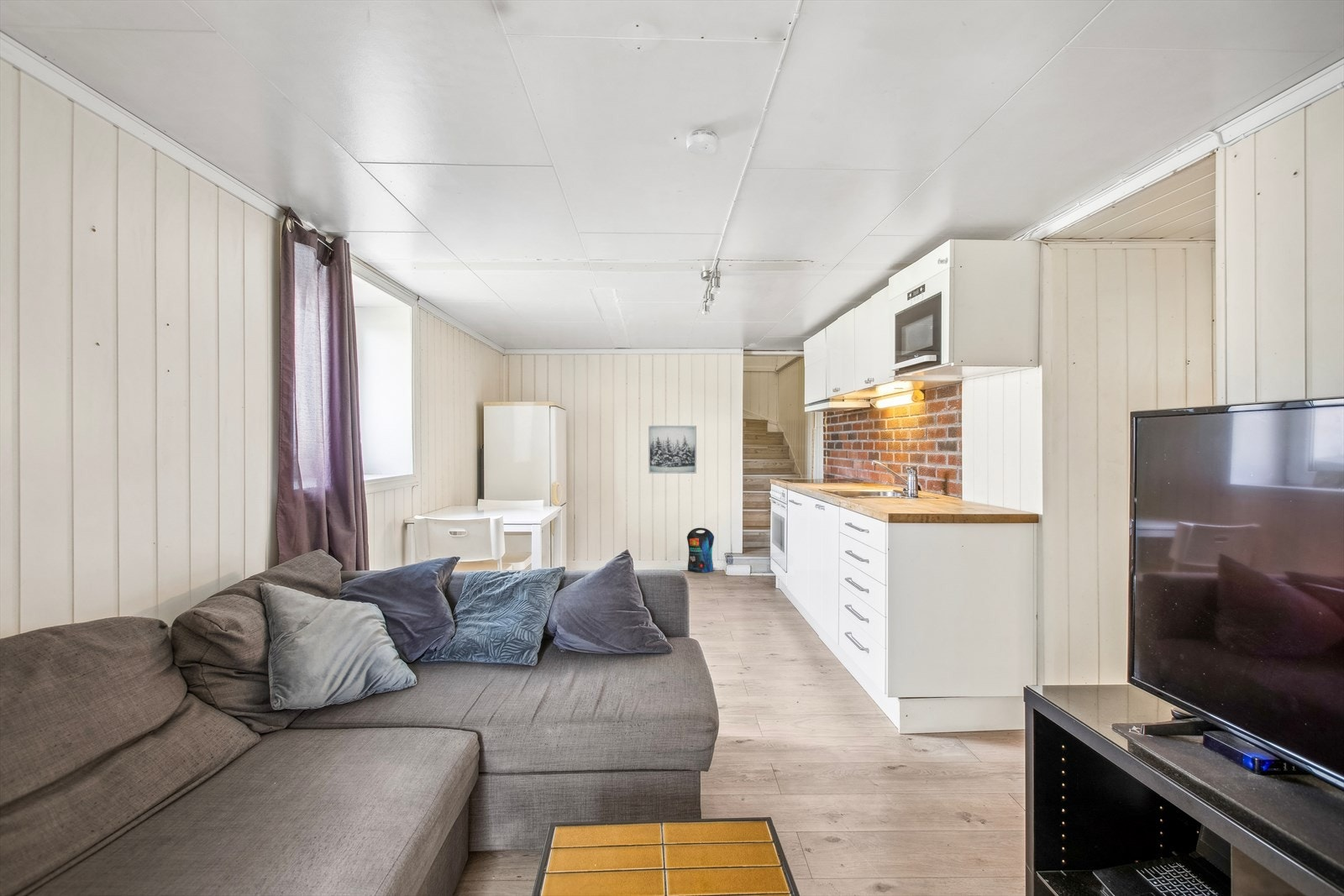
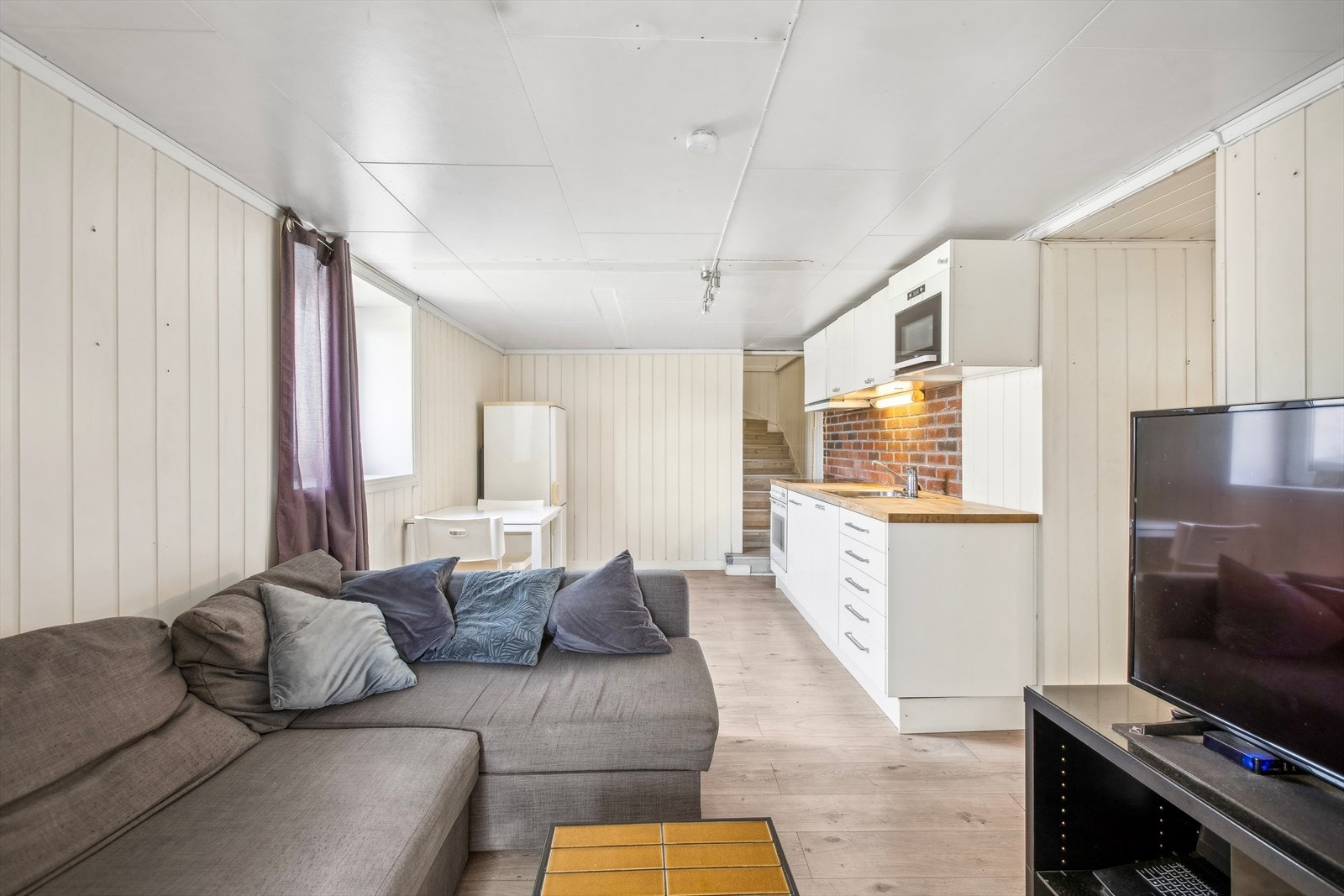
- pouch [686,527,715,574]
- wall art [648,425,697,474]
